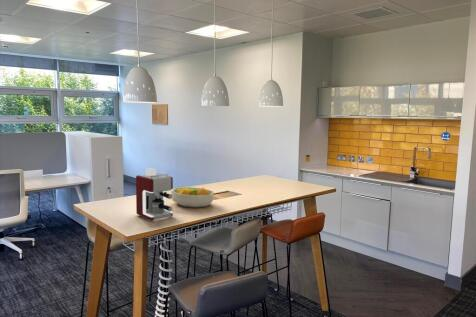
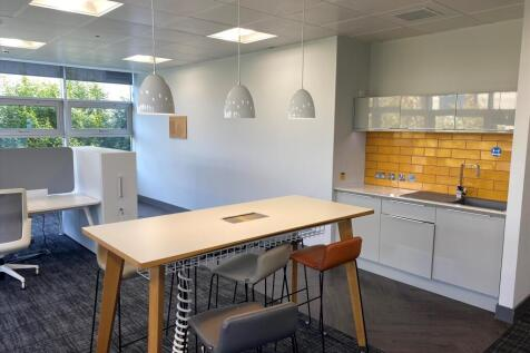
- fruit bowl [170,186,215,209]
- coffee maker [135,167,174,221]
